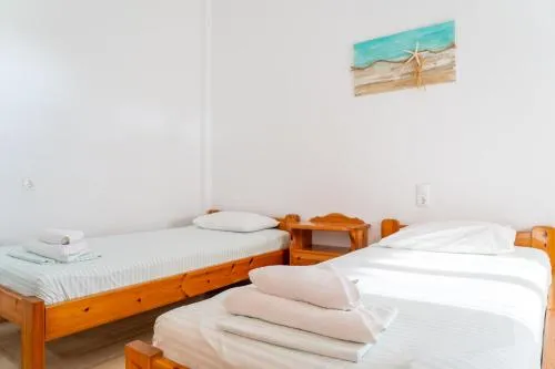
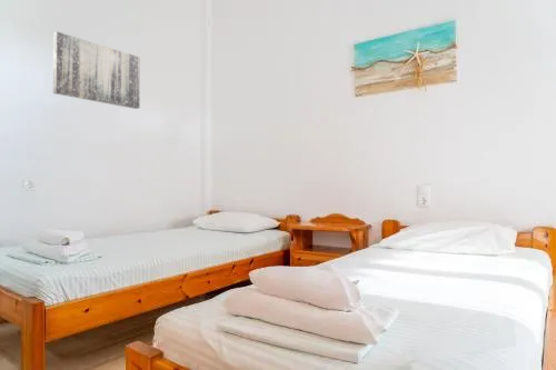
+ wall art [52,30,141,110]
